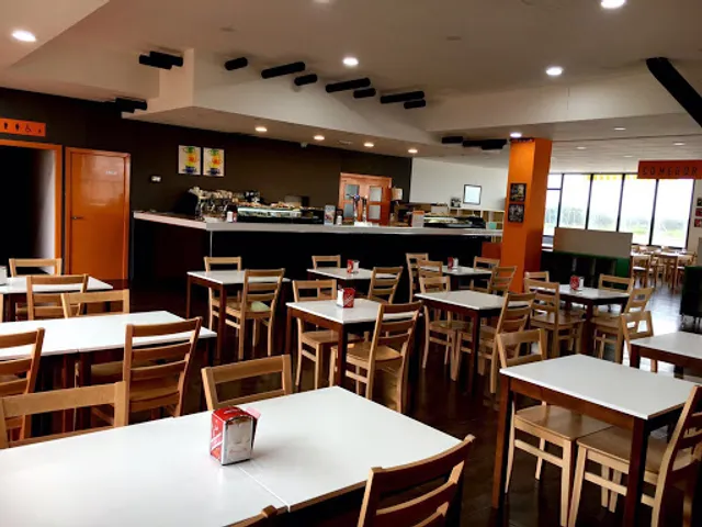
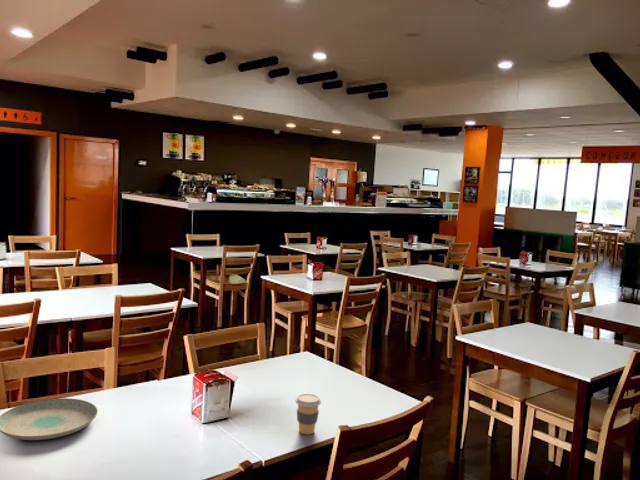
+ coffee cup [295,393,322,435]
+ plate [0,397,99,441]
